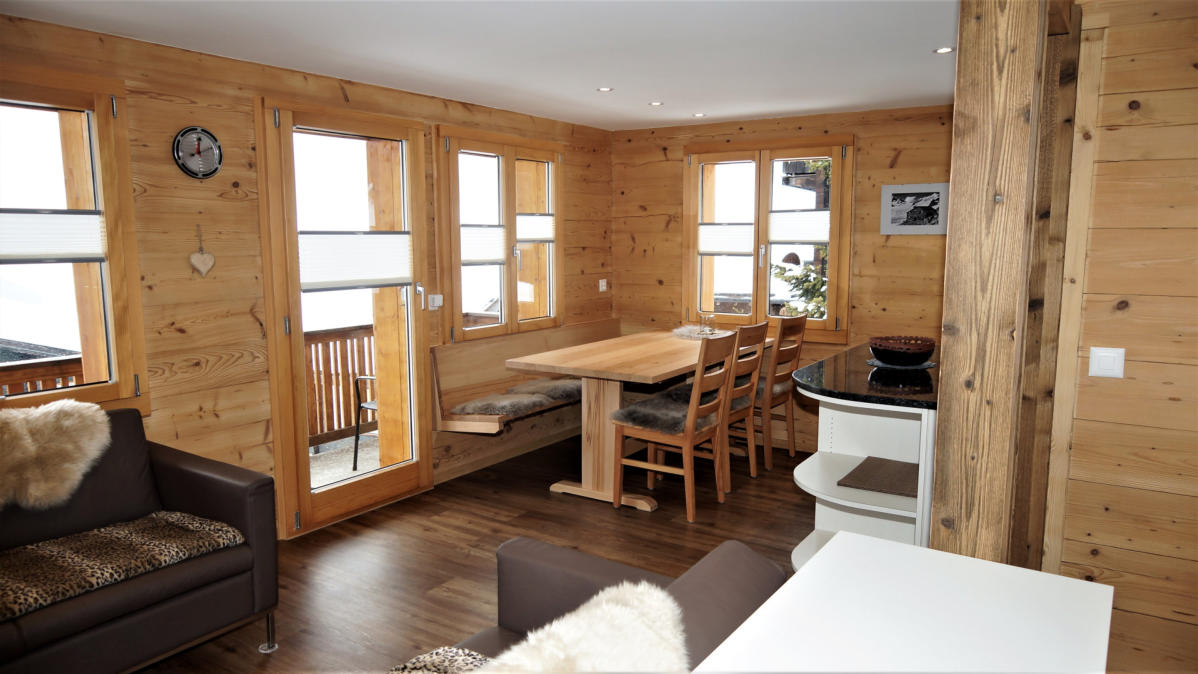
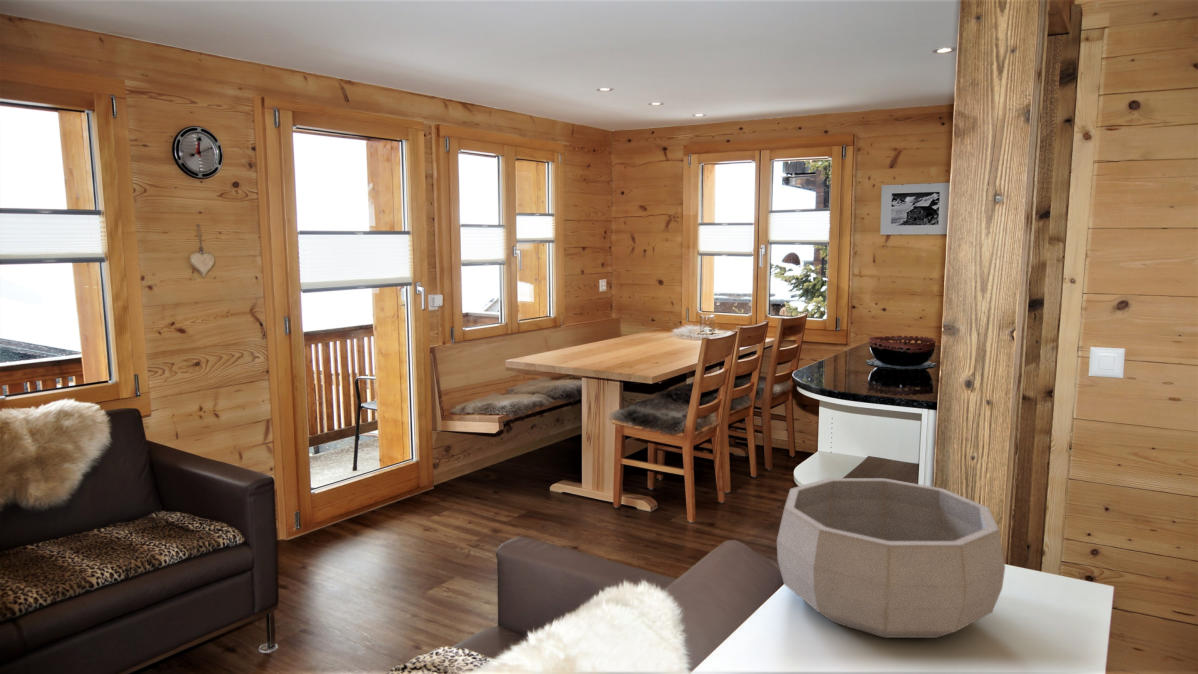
+ decorative bowl [776,477,1006,639]
